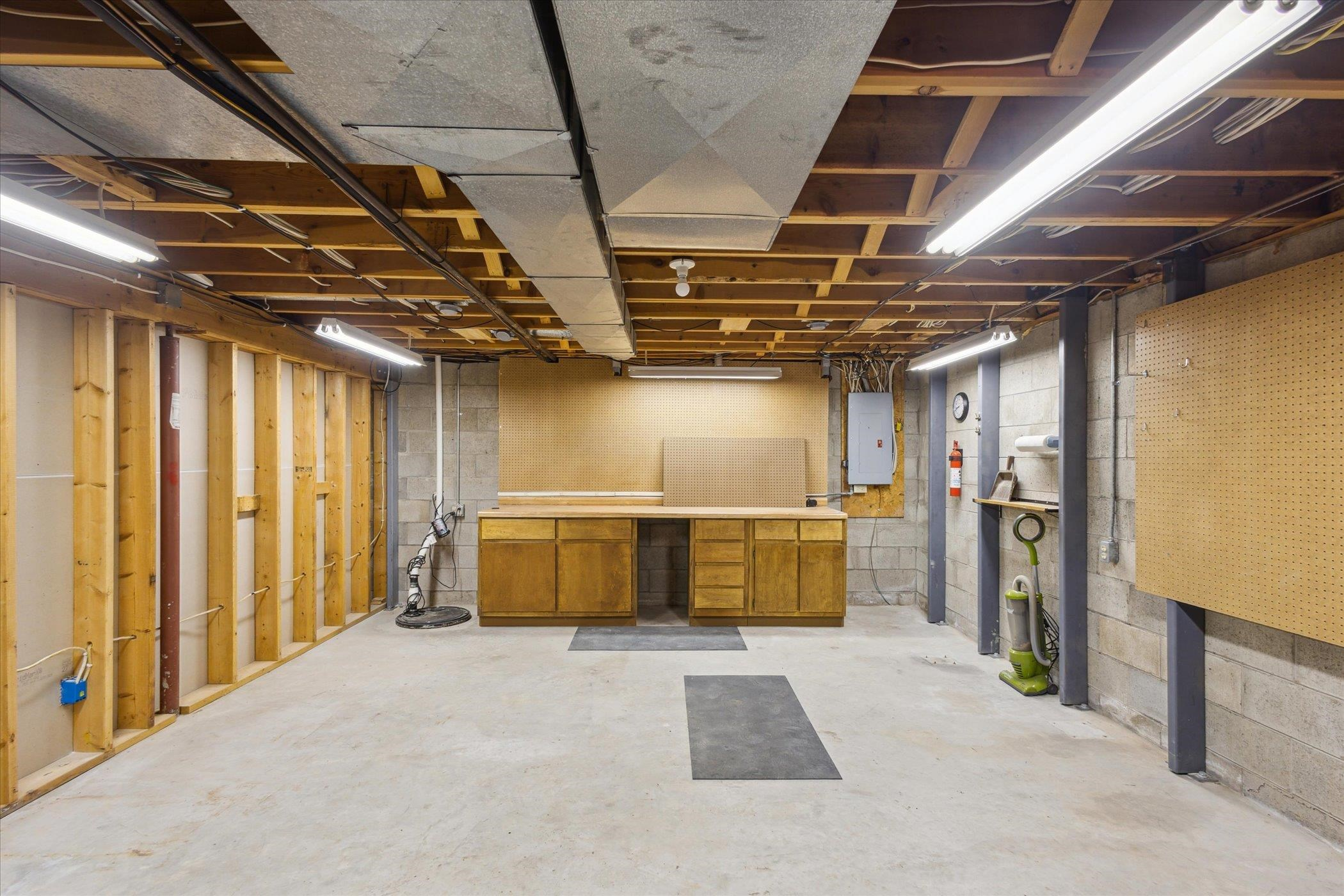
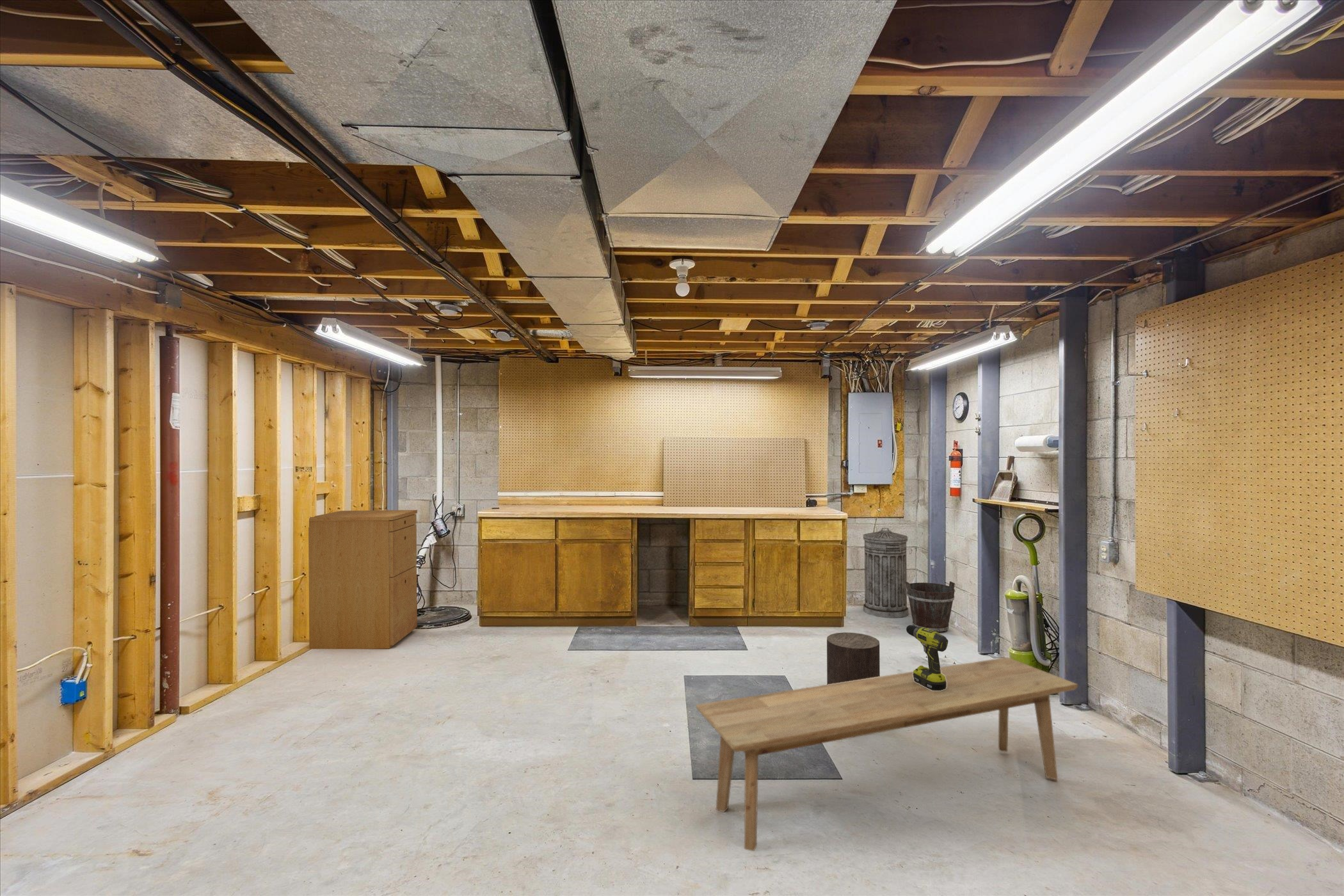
+ trash can [863,527,909,618]
+ filing cabinet [308,509,418,650]
+ bench [695,657,1078,852]
+ power drill [906,625,948,691]
+ bucket [906,580,956,634]
+ stool [826,632,881,685]
